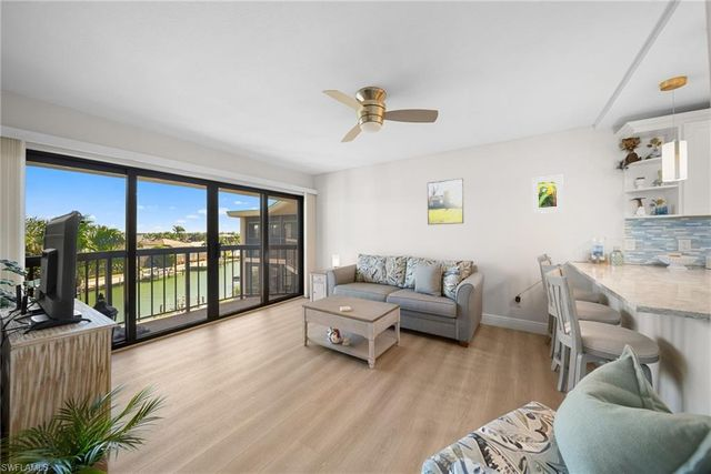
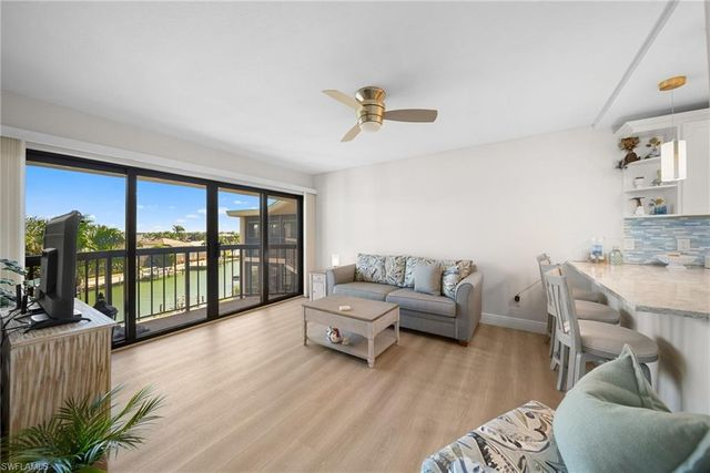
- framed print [427,178,464,225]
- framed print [531,174,564,214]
